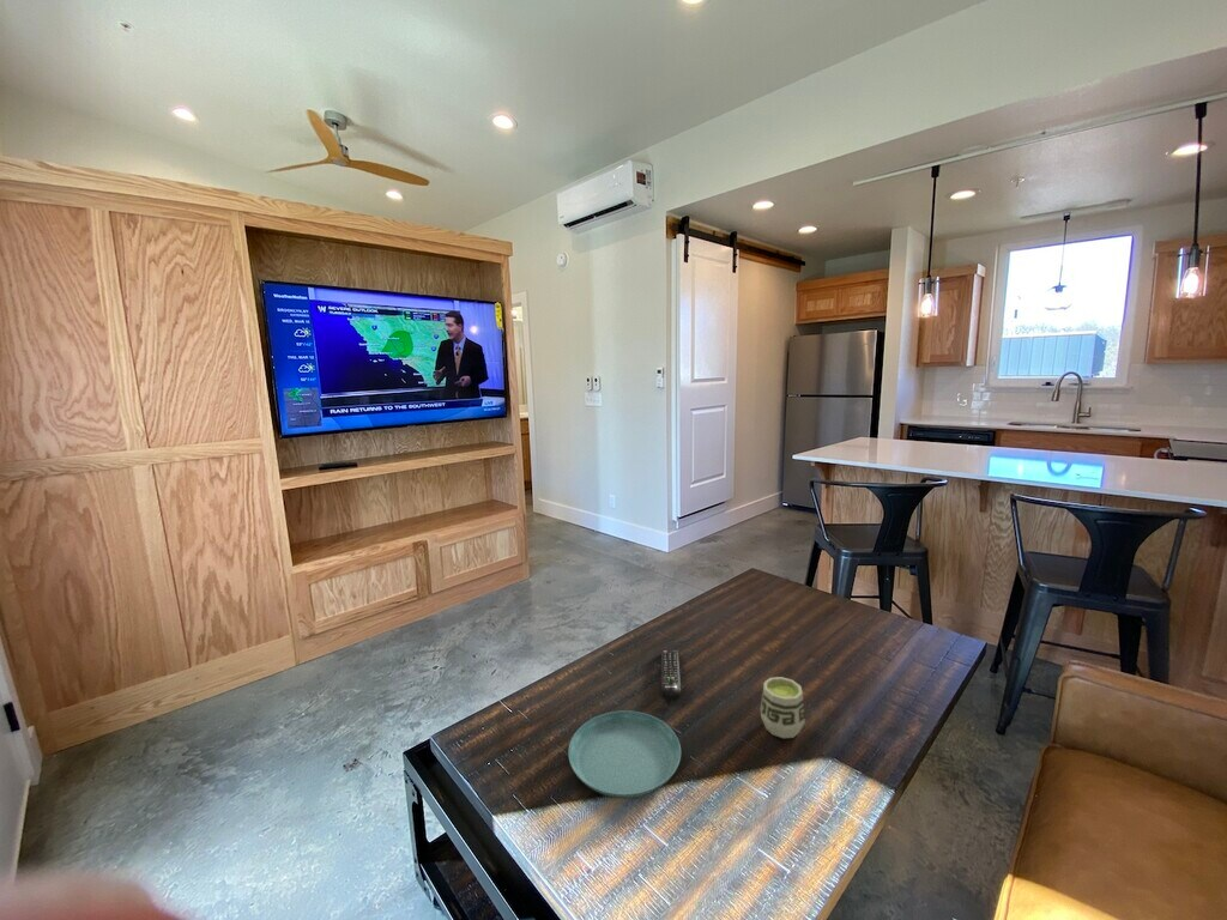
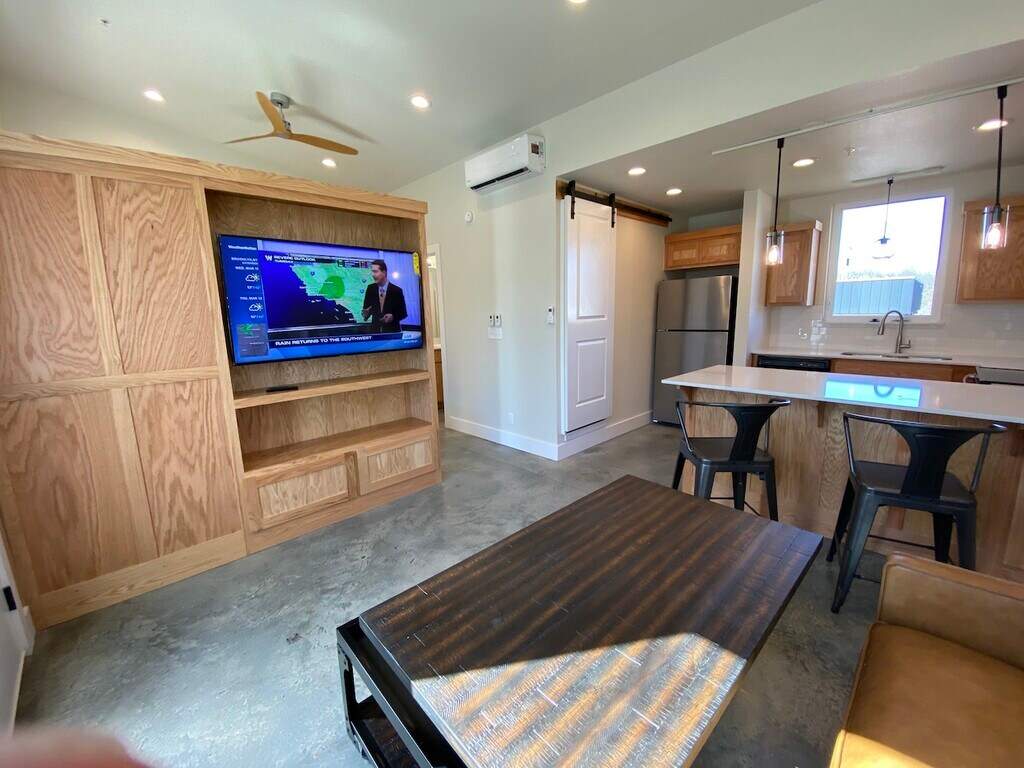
- saucer [567,709,682,799]
- remote control [660,649,682,702]
- cup [760,676,806,739]
